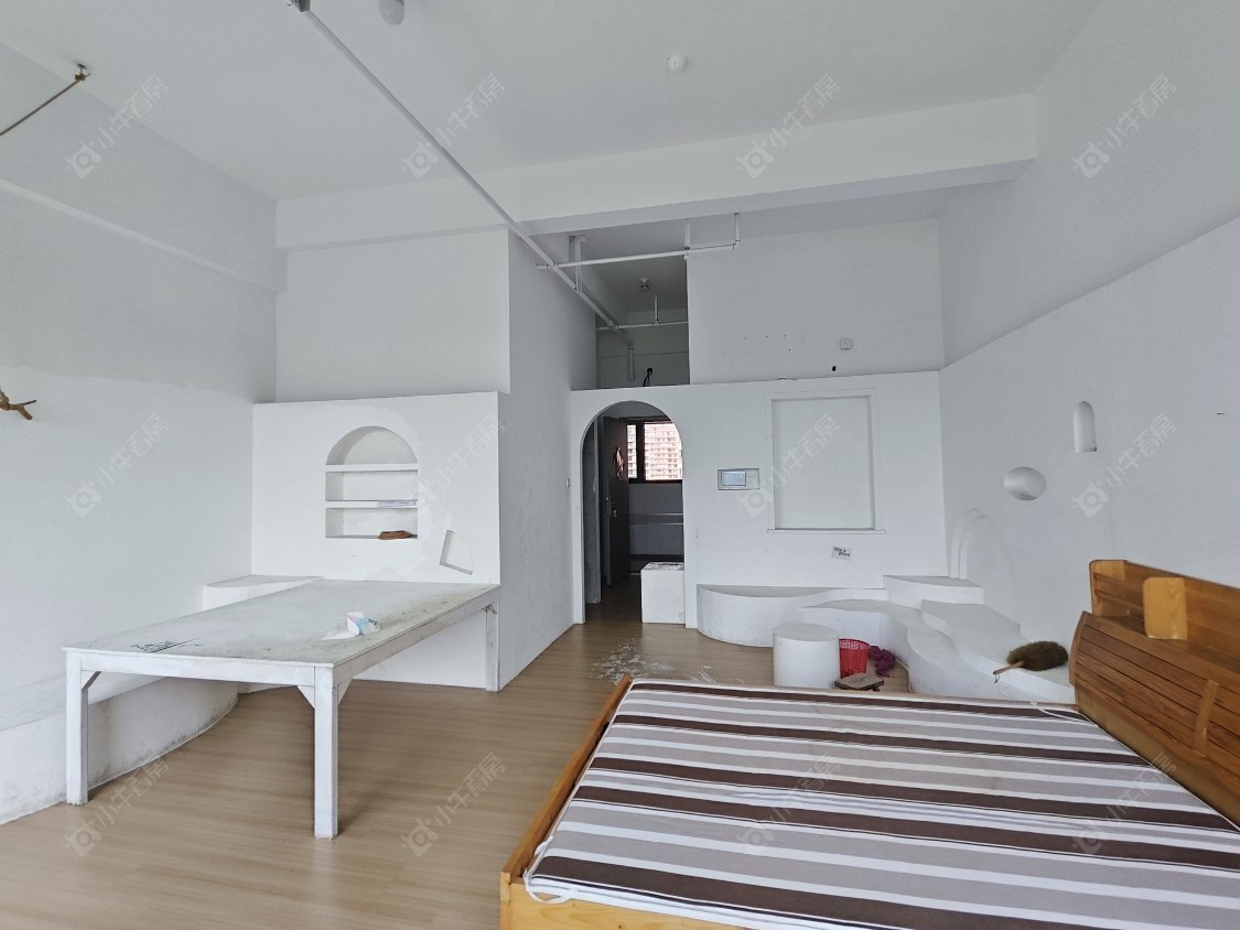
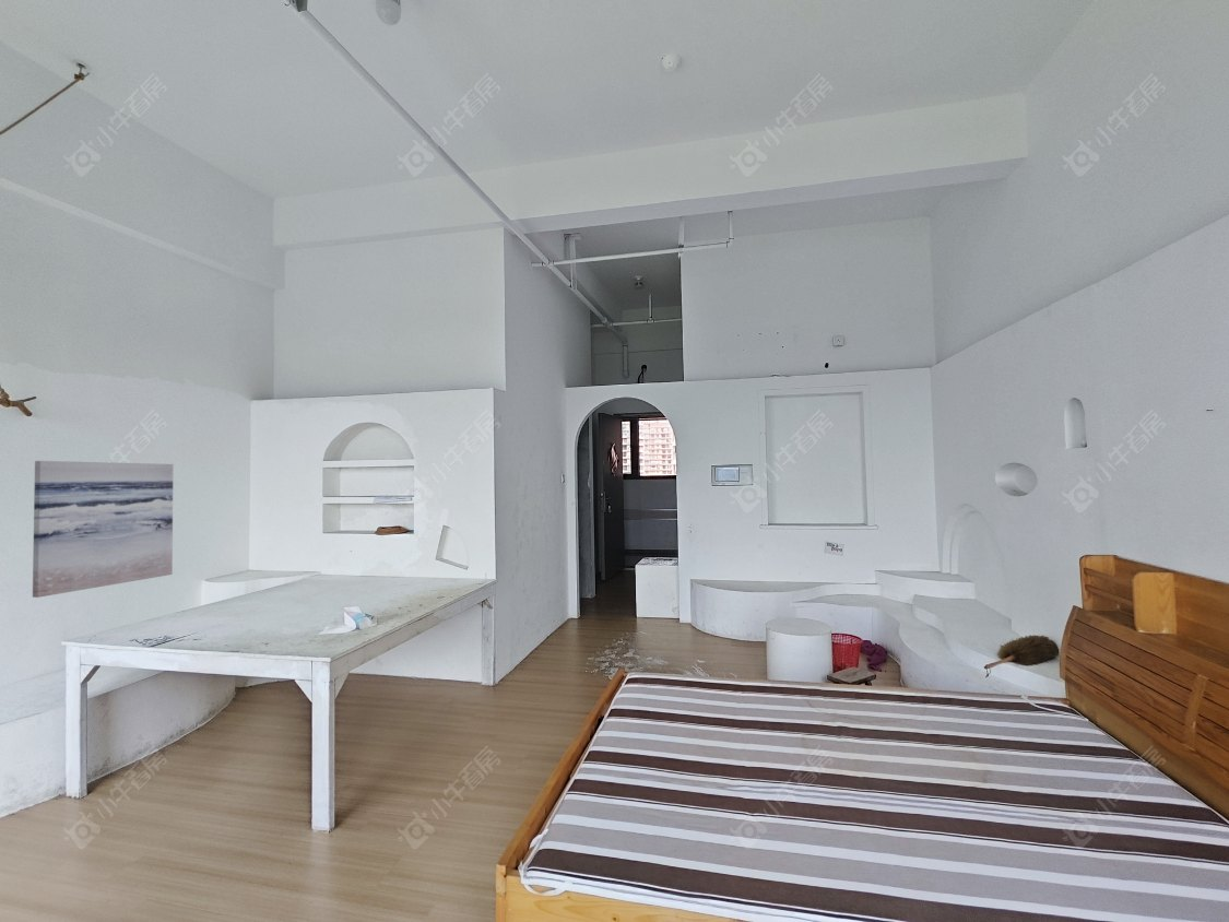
+ wall art [32,460,175,599]
